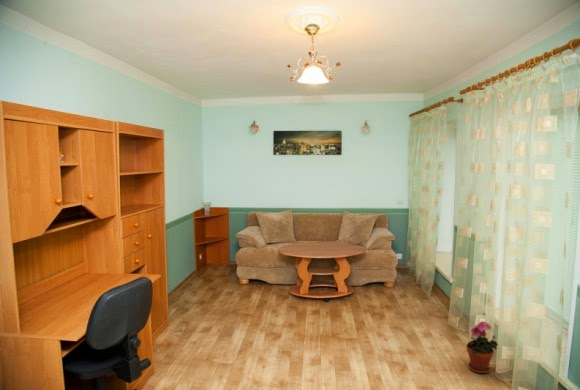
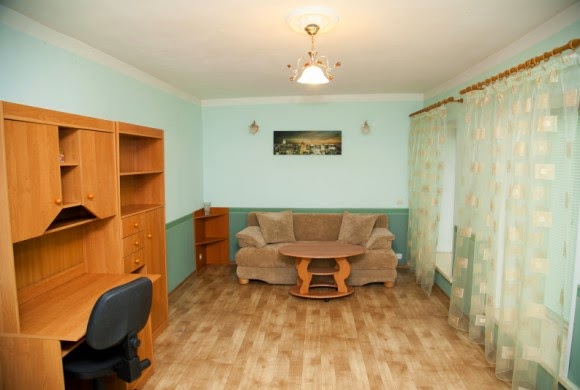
- potted plant [465,321,499,375]
